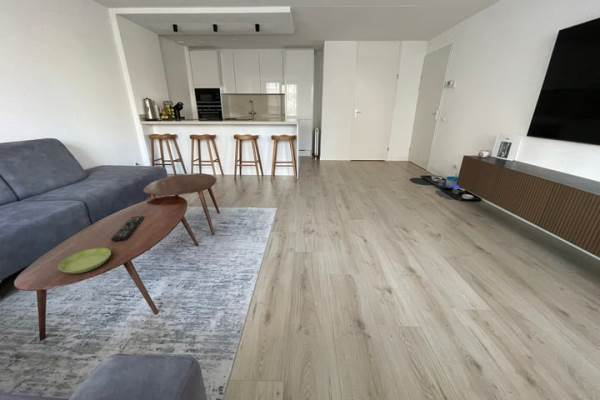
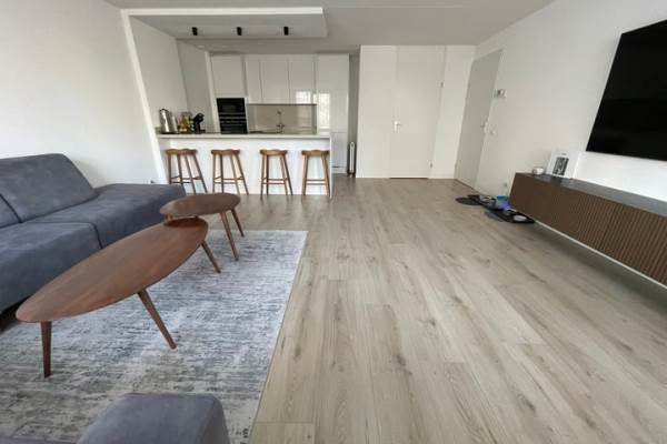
- remote control [110,215,145,242]
- saucer [57,247,112,275]
